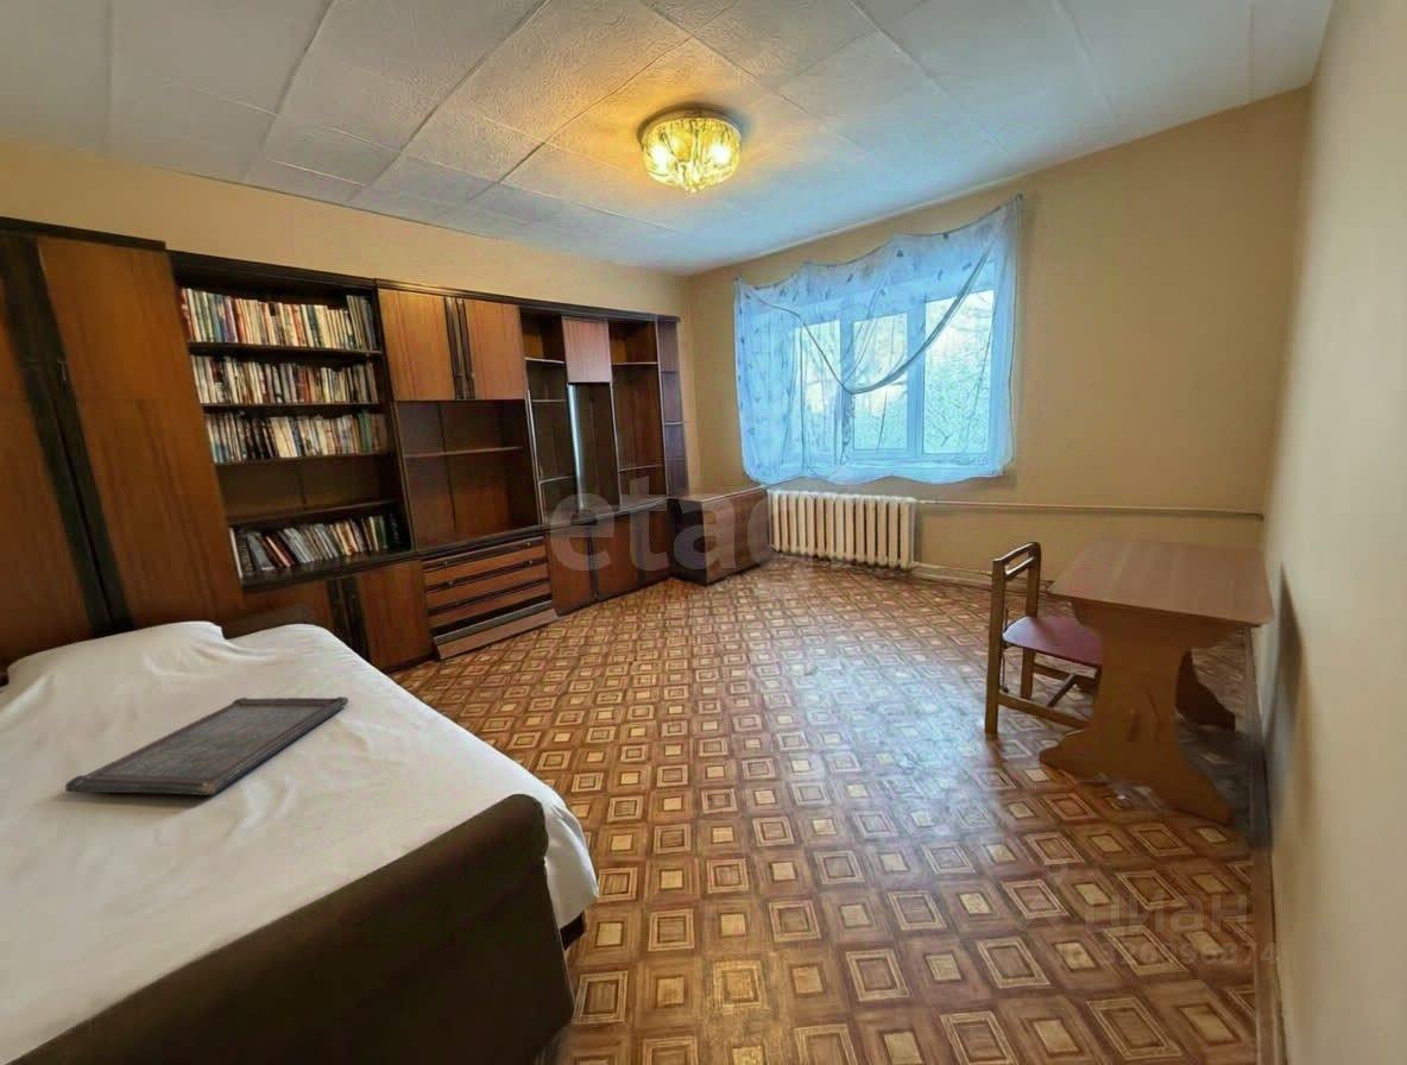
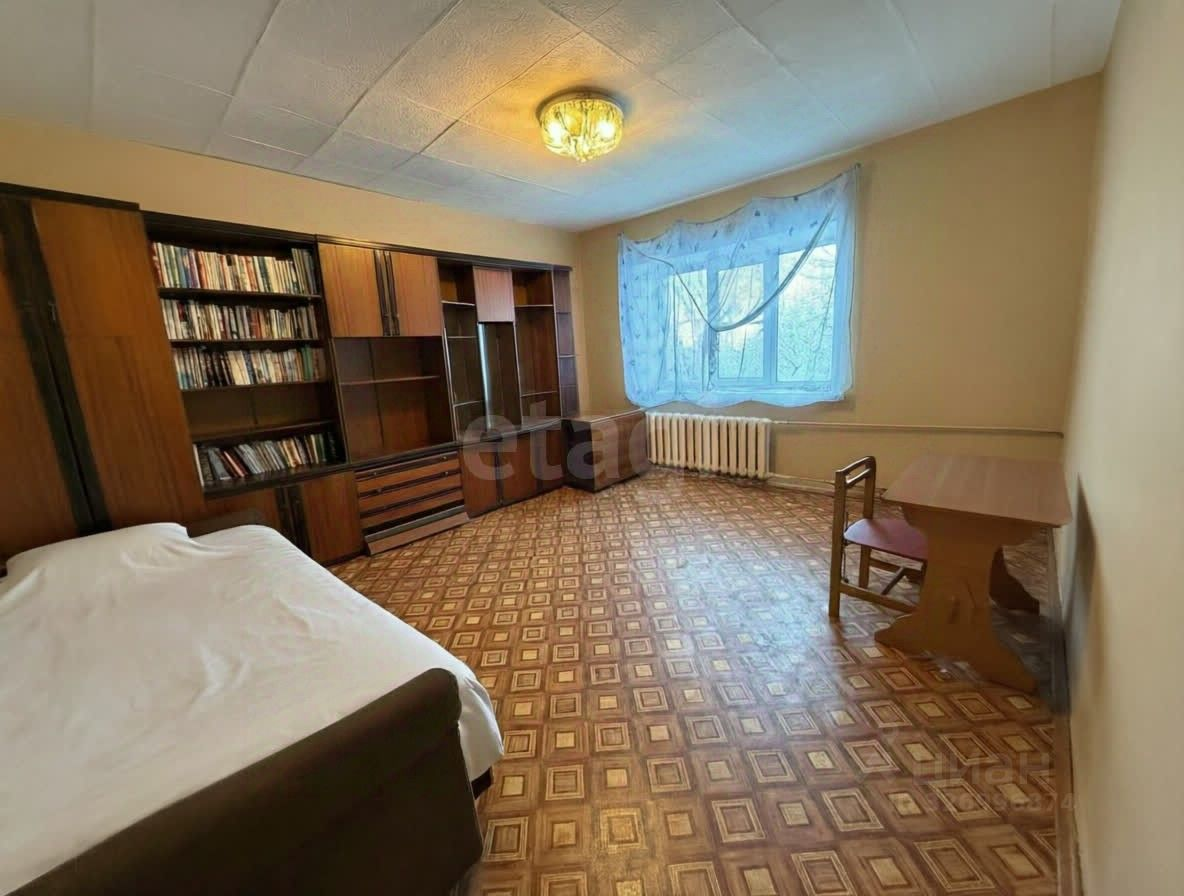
- serving tray [64,695,349,796]
